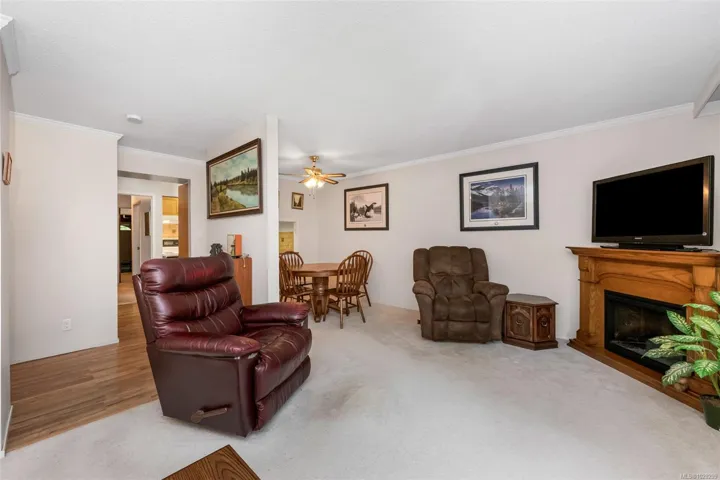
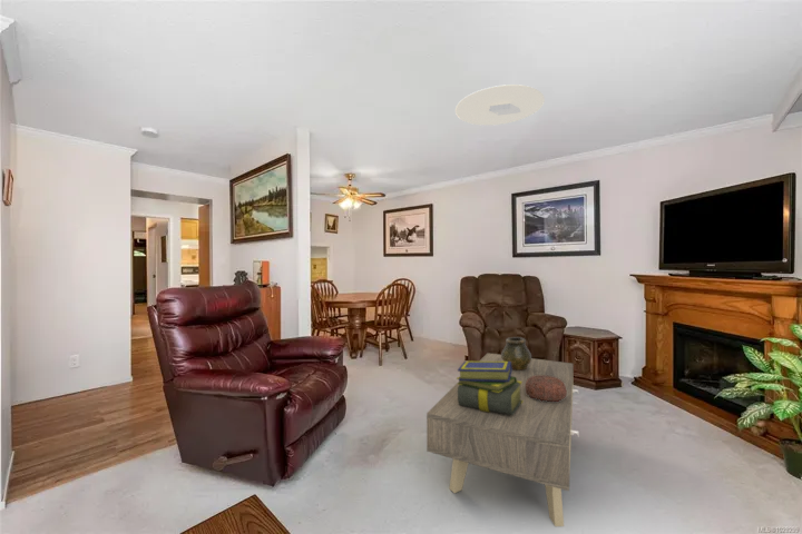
+ coffee table [426,352,580,527]
+ ceiling light [454,83,546,127]
+ stack of books [456,359,522,415]
+ decorative bowl [526,375,567,402]
+ vase [500,336,532,370]
